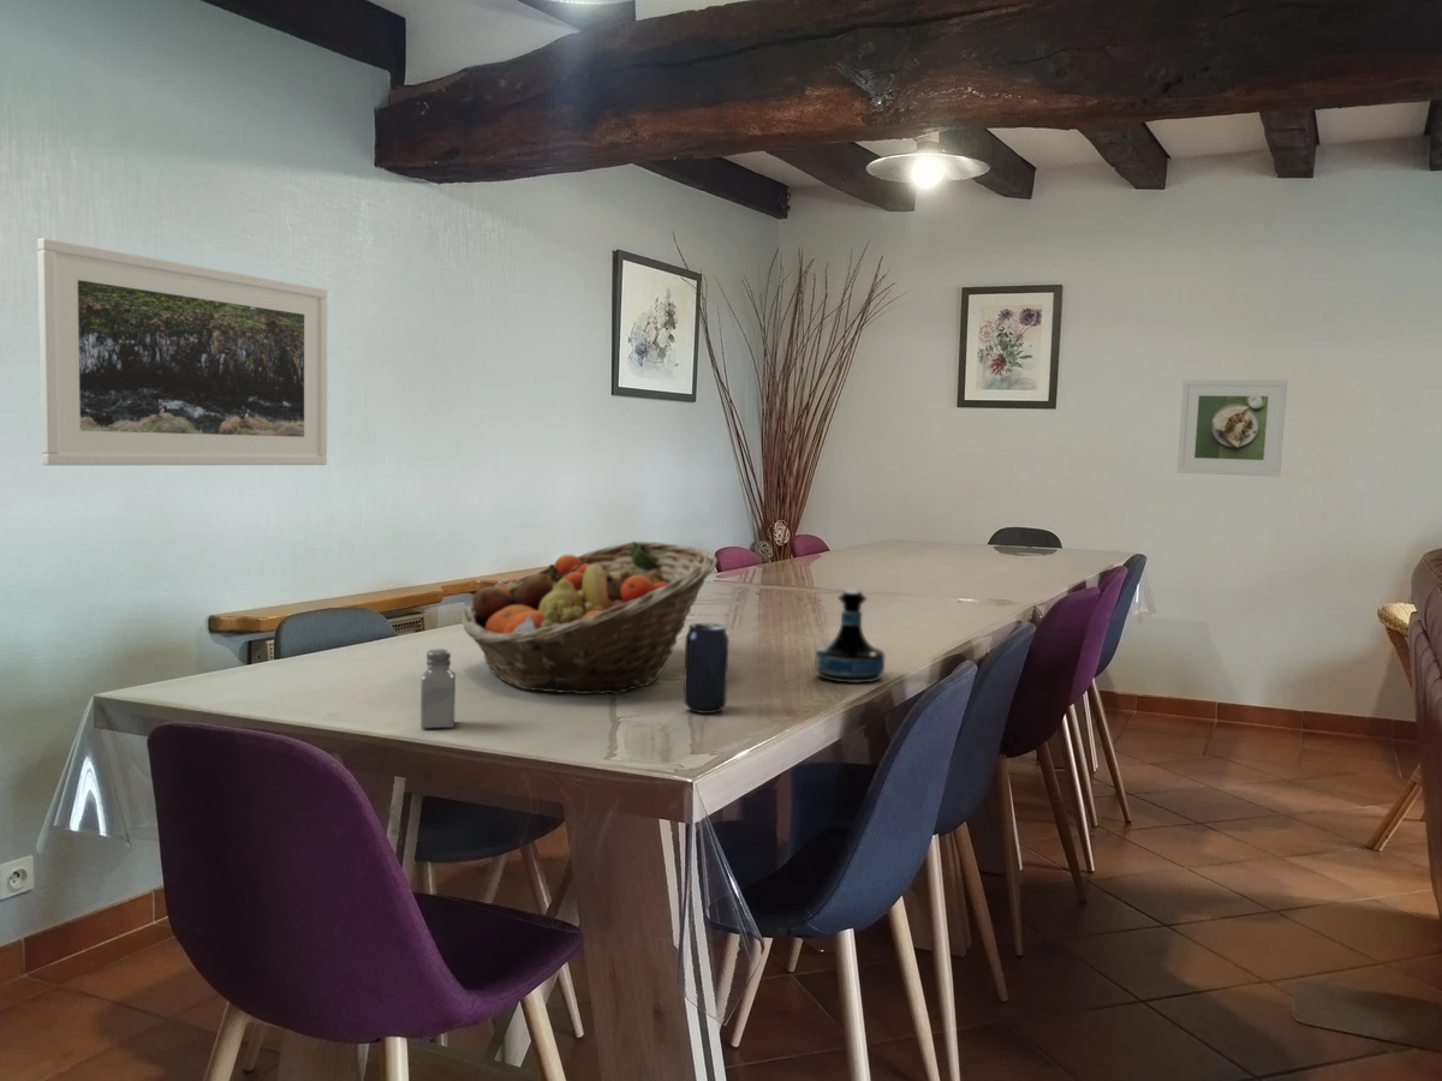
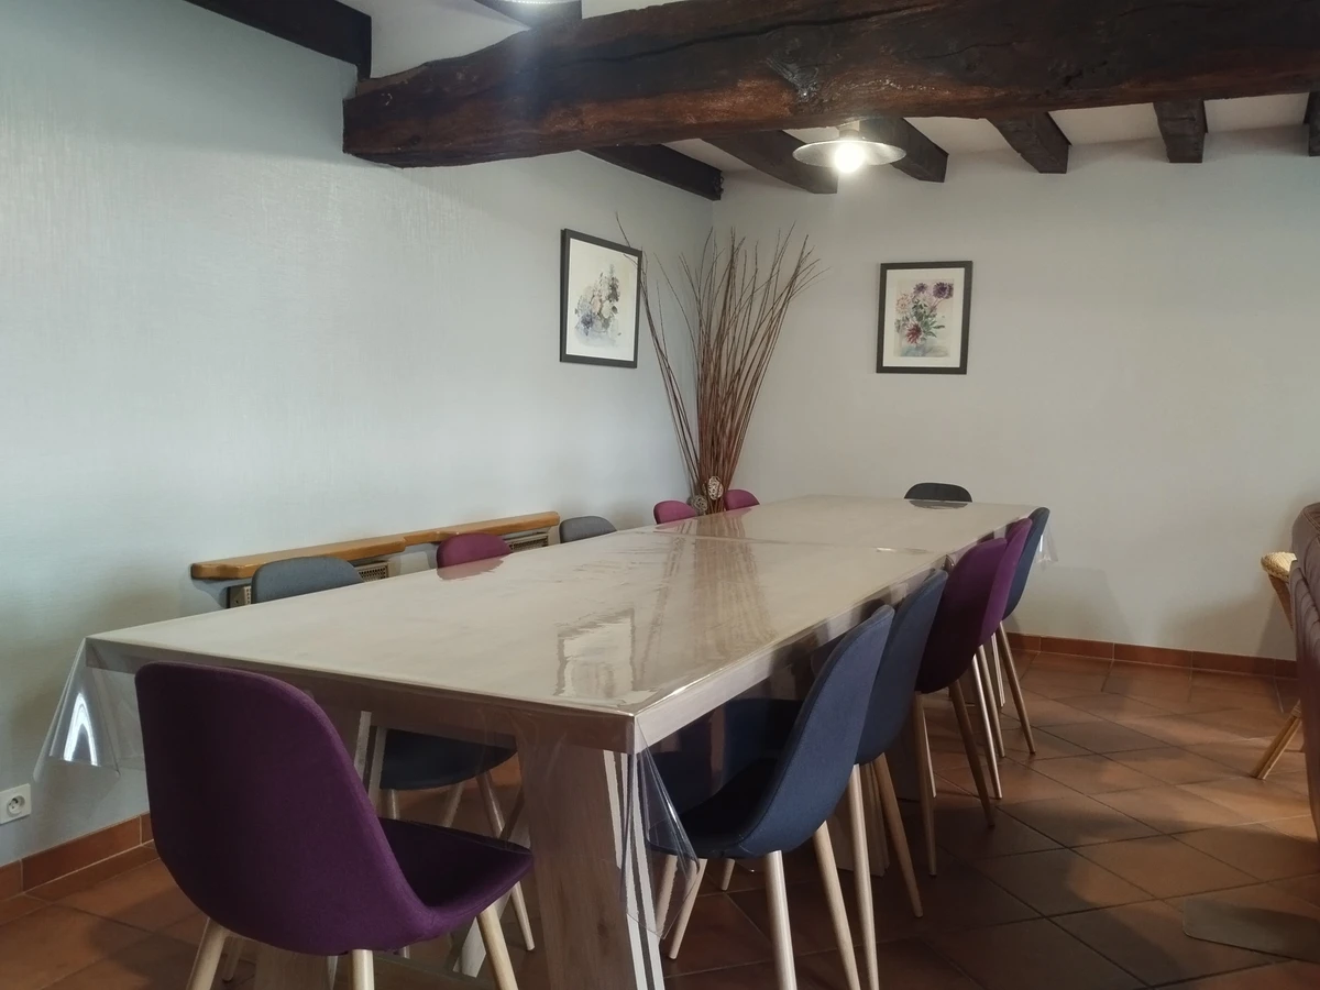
- saltshaker [419,649,457,729]
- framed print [1176,378,1288,478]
- tequila bottle [814,590,886,683]
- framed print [36,237,328,467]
- fruit basket [459,540,719,695]
- beverage can [683,622,729,715]
